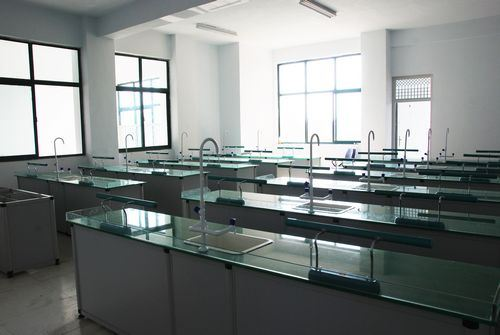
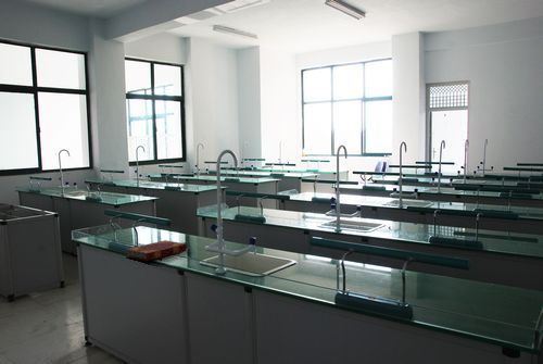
+ hardback book [124,239,188,262]
